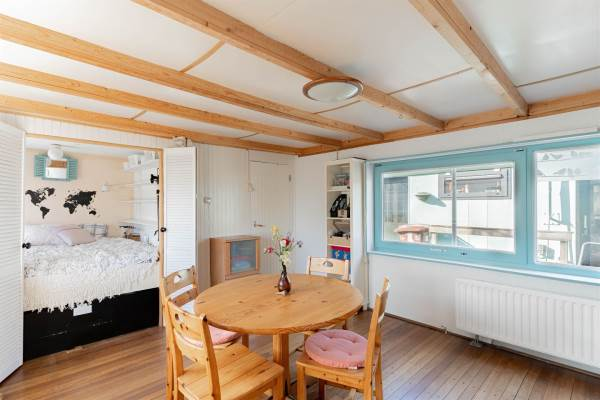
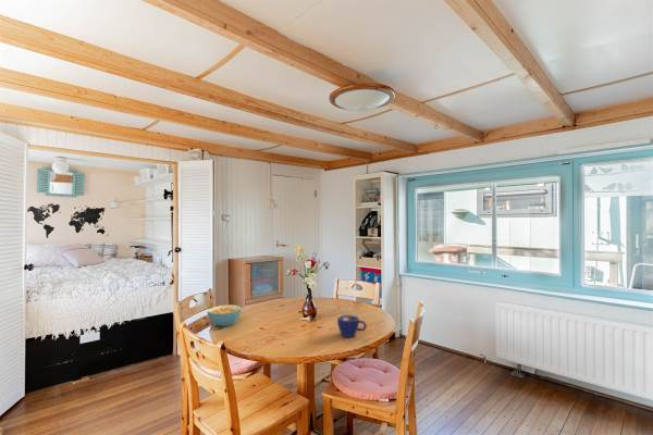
+ cup [336,313,368,338]
+ cereal bowl [207,303,243,327]
